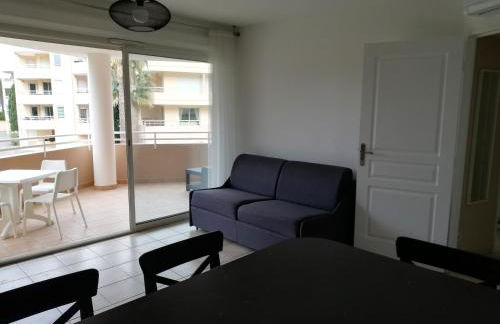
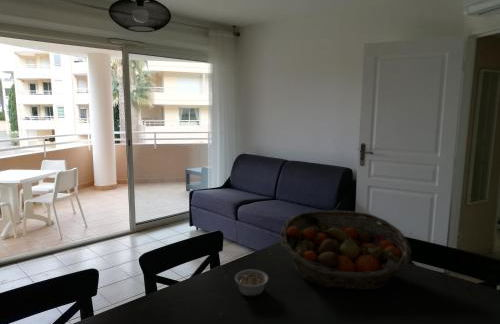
+ fruit basket [280,209,412,291]
+ legume [234,268,270,297]
